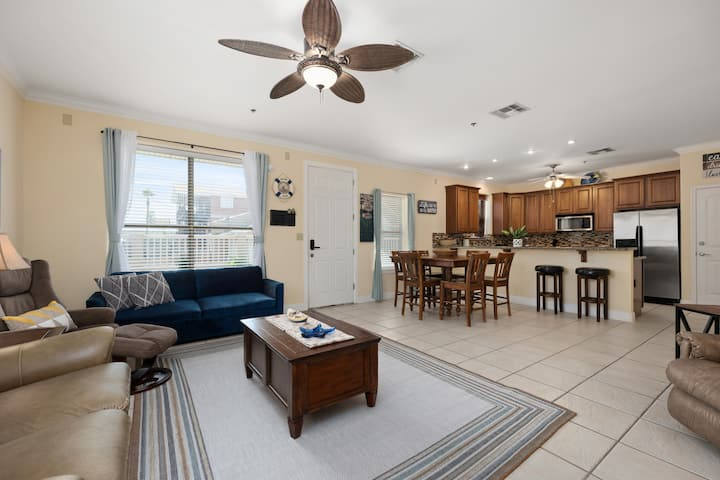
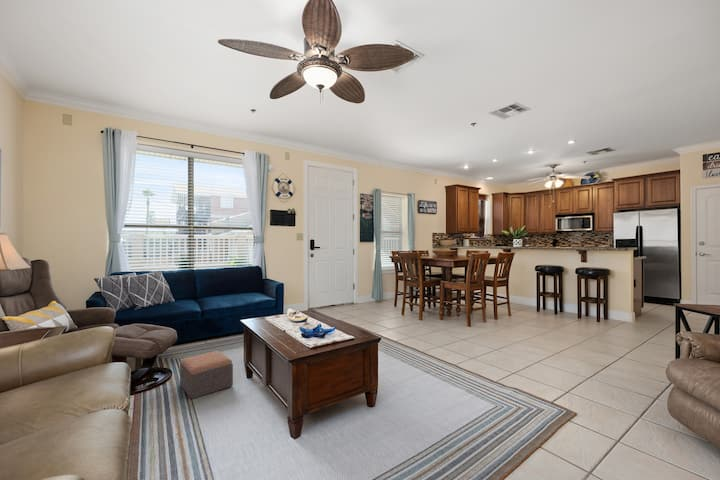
+ footstool [179,350,234,400]
